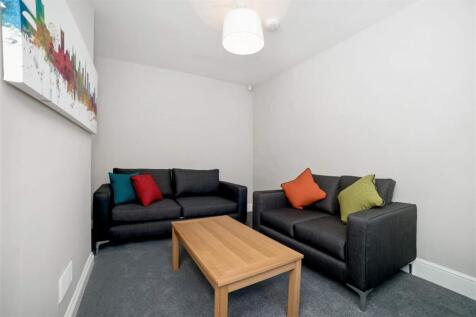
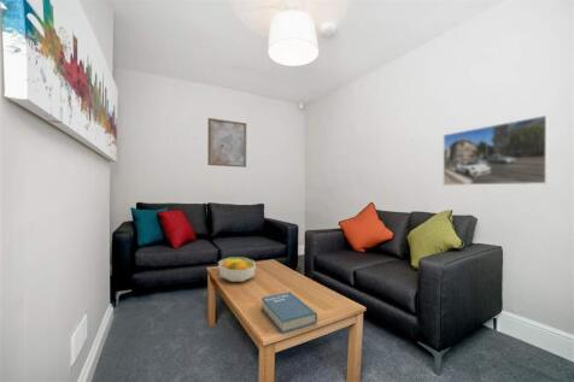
+ fruit bowl [217,257,257,283]
+ book [260,290,318,335]
+ wall art [206,117,247,169]
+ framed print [443,114,550,187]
